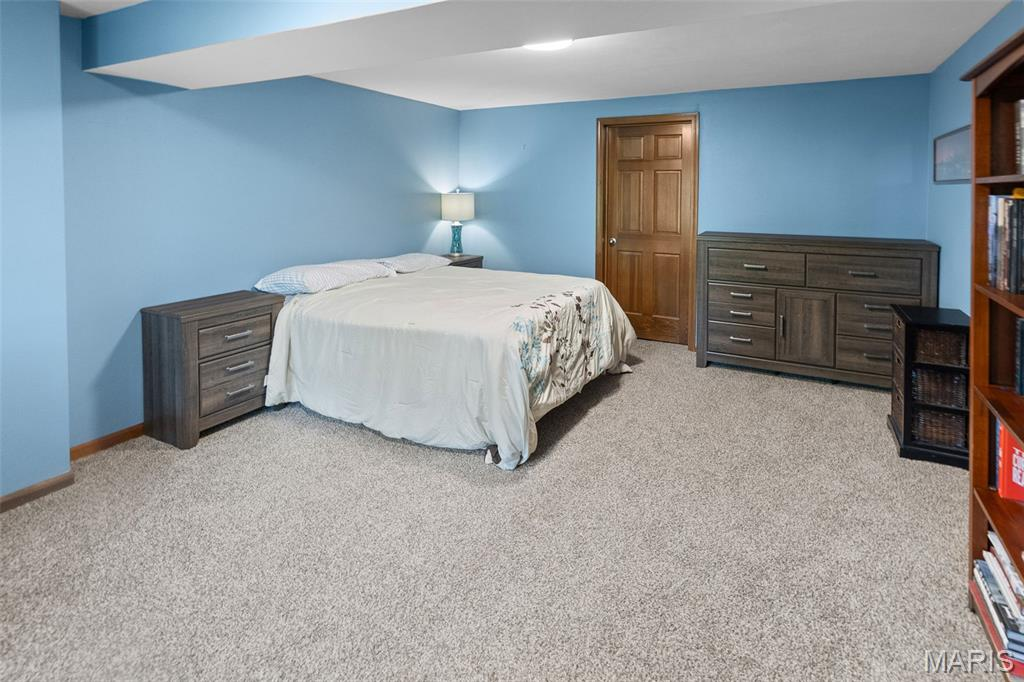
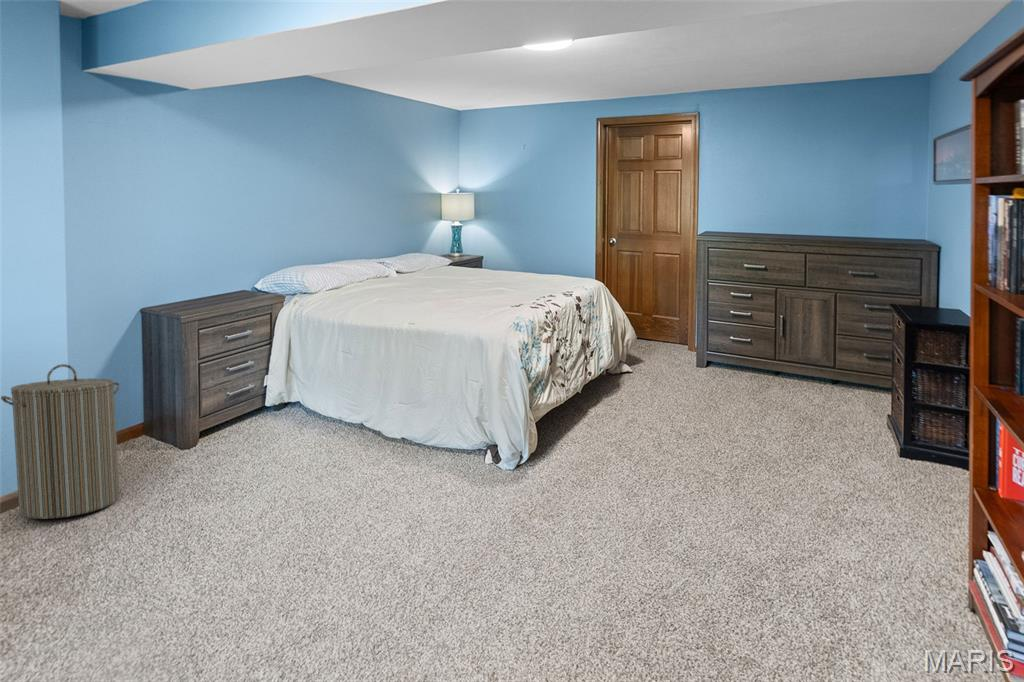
+ laundry hamper [0,363,121,520]
